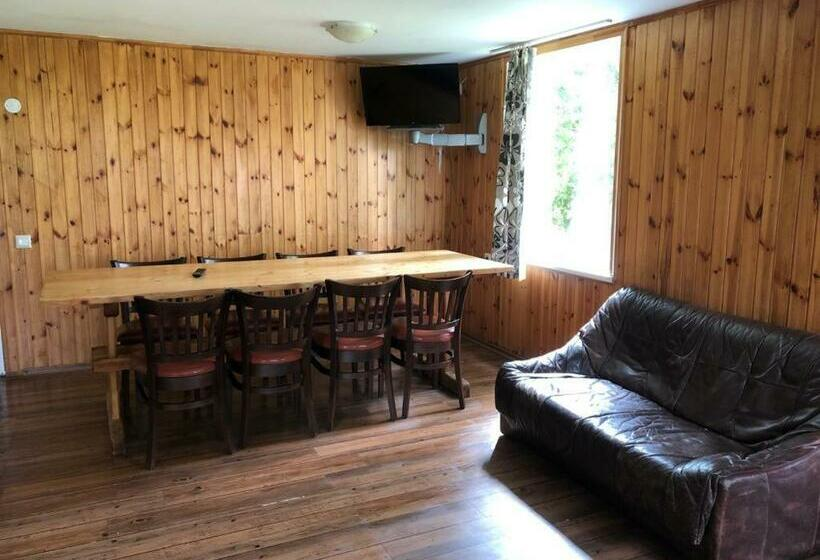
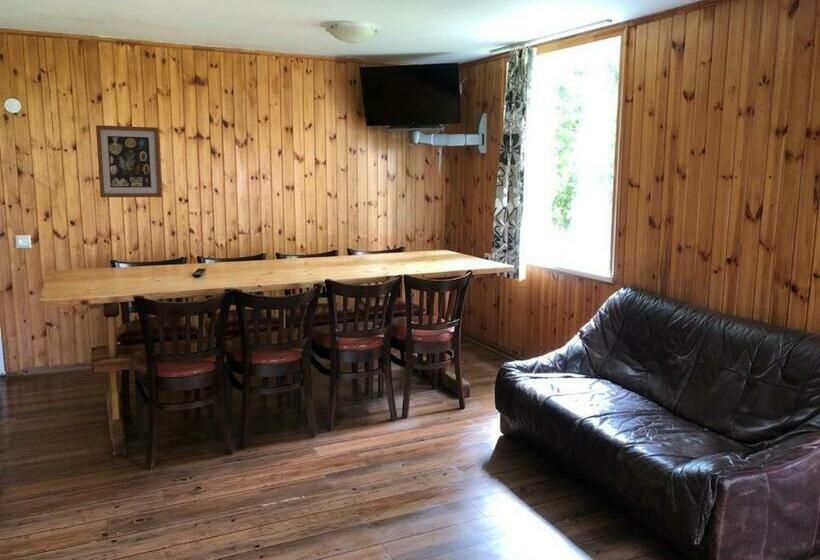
+ wall art [95,124,163,198]
